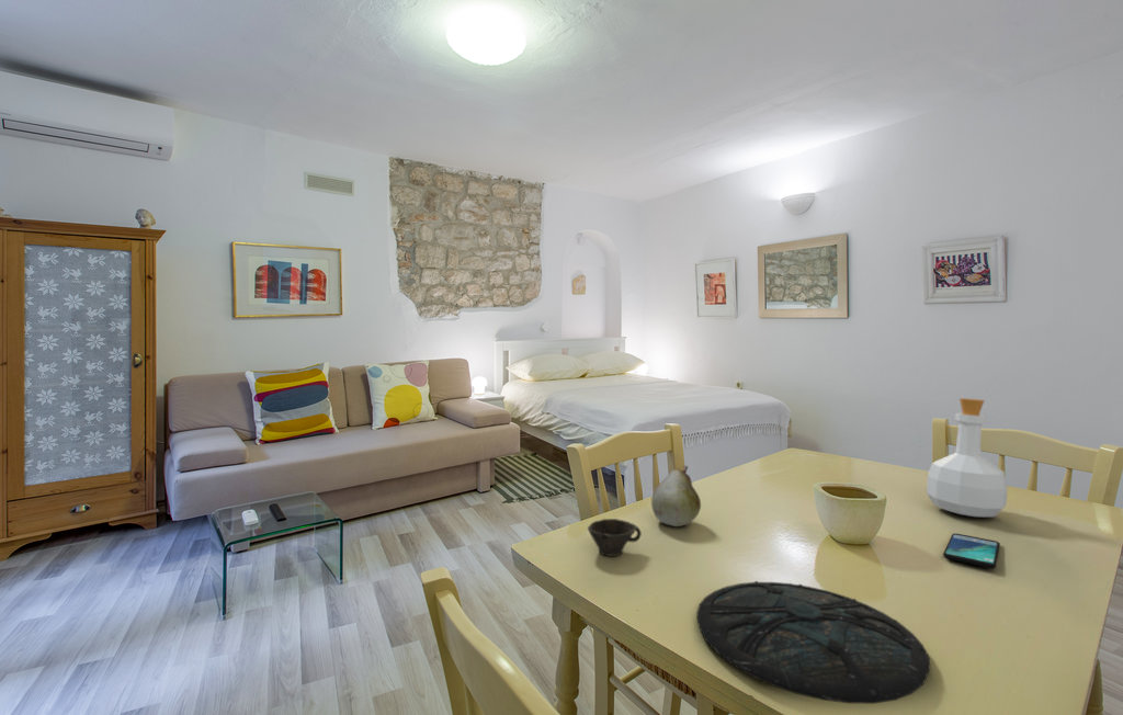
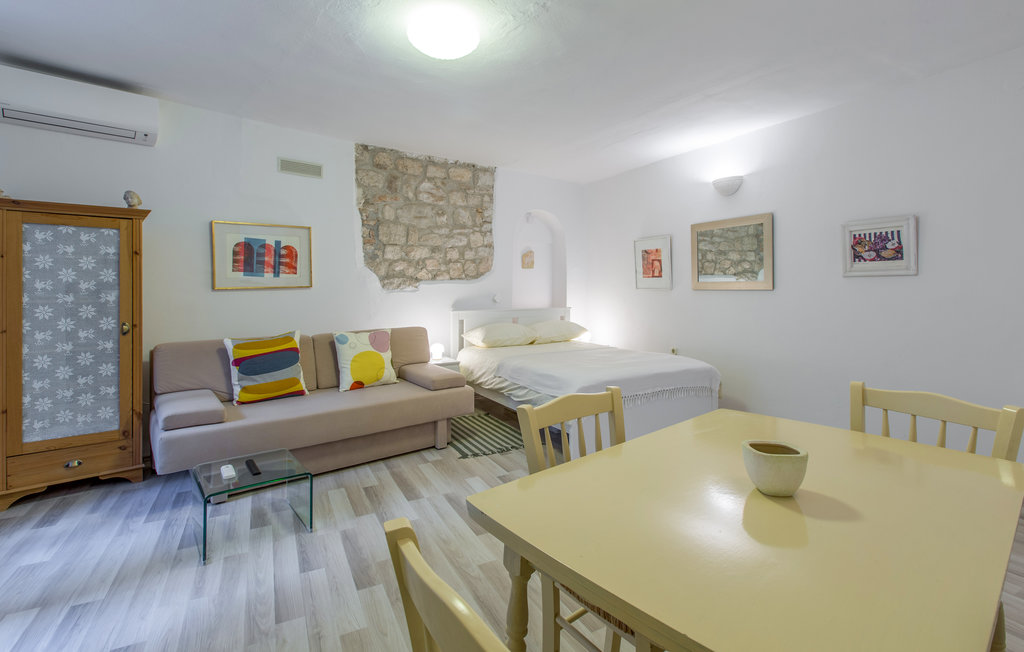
- fruit [650,465,702,527]
- smartphone [942,532,1001,569]
- cup [587,518,643,557]
- bottle [926,397,1009,518]
- plate [695,580,932,705]
